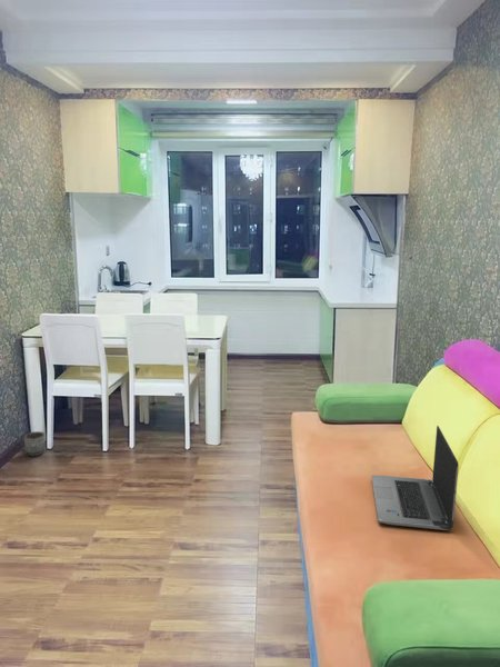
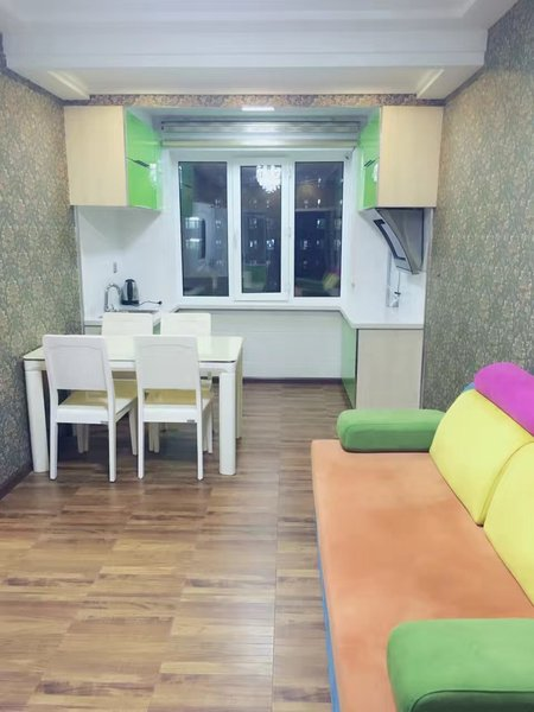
- planter [23,430,47,457]
- laptop computer [371,425,460,531]
